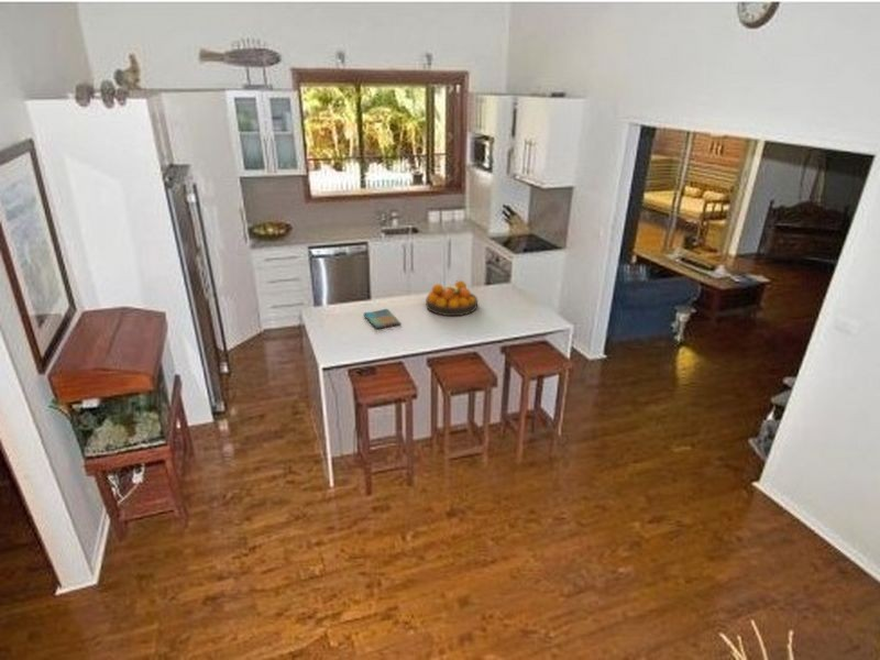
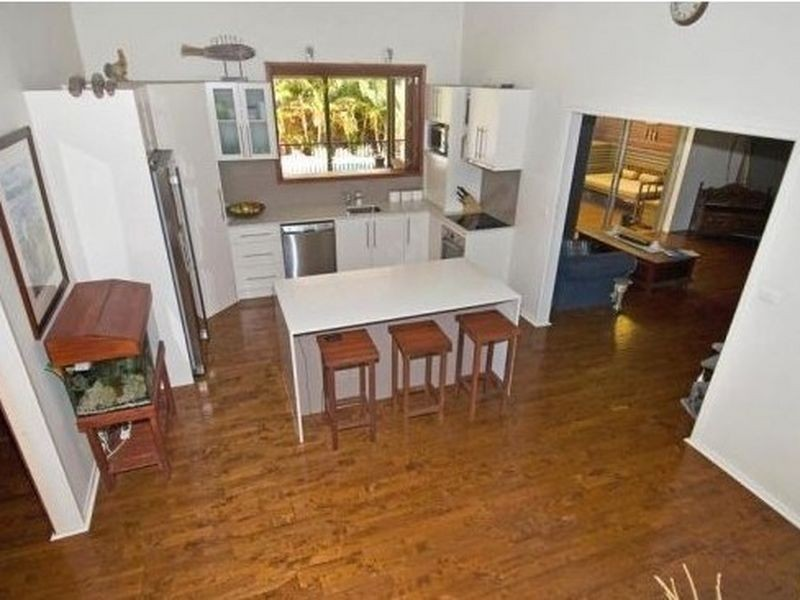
- dish towel [363,308,403,330]
- fruit bowl [425,279,479,317]
